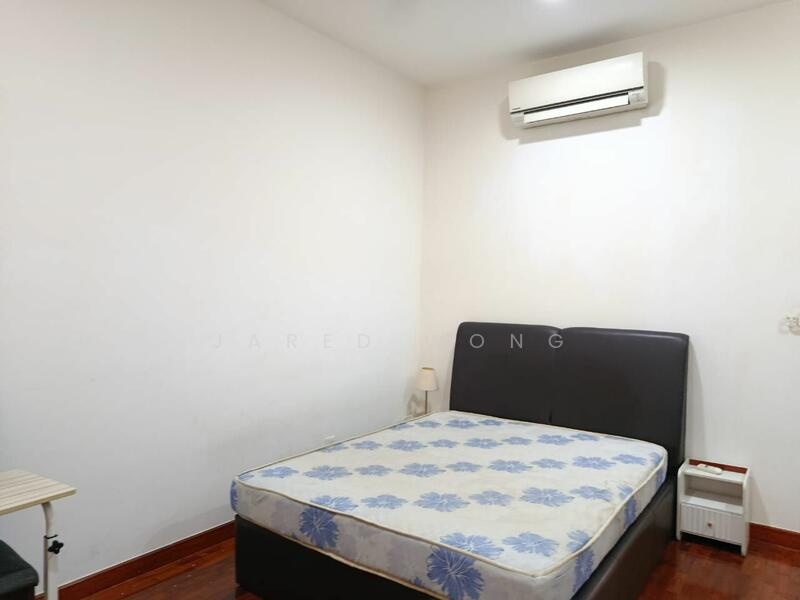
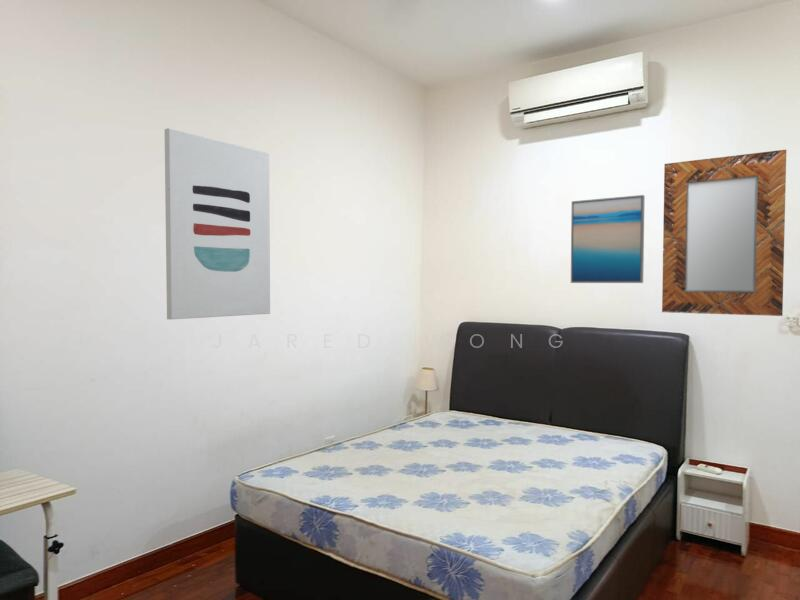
+ wall art [164,127,271,320]
+ wall art [570,194,646,284]
+ home mirror [661,149,787,317]
